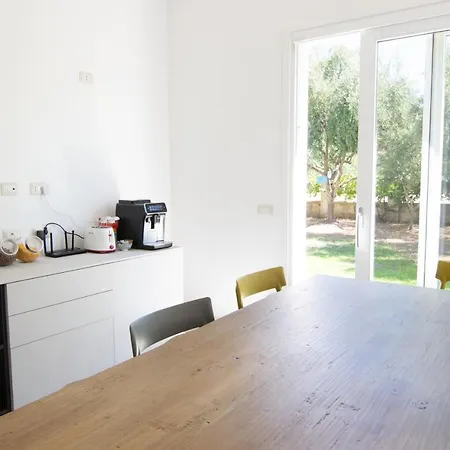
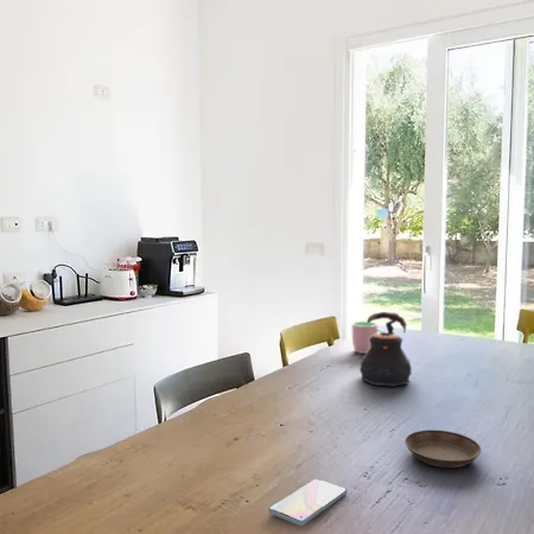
+ smartphone [267,478,348,527]
+ saucer [403,428,482,469]
+ teapot [358,311,413,388]
+ cup [351,320,386,355]
